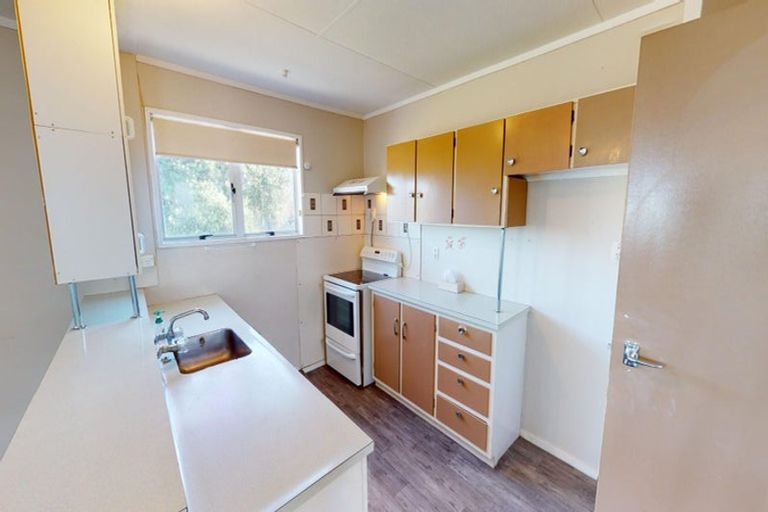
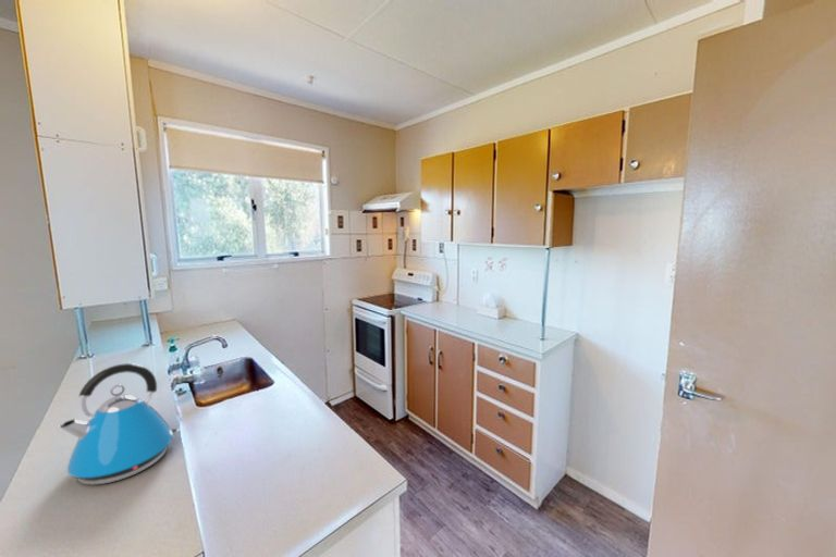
+ kettle [58,362,180,485]
